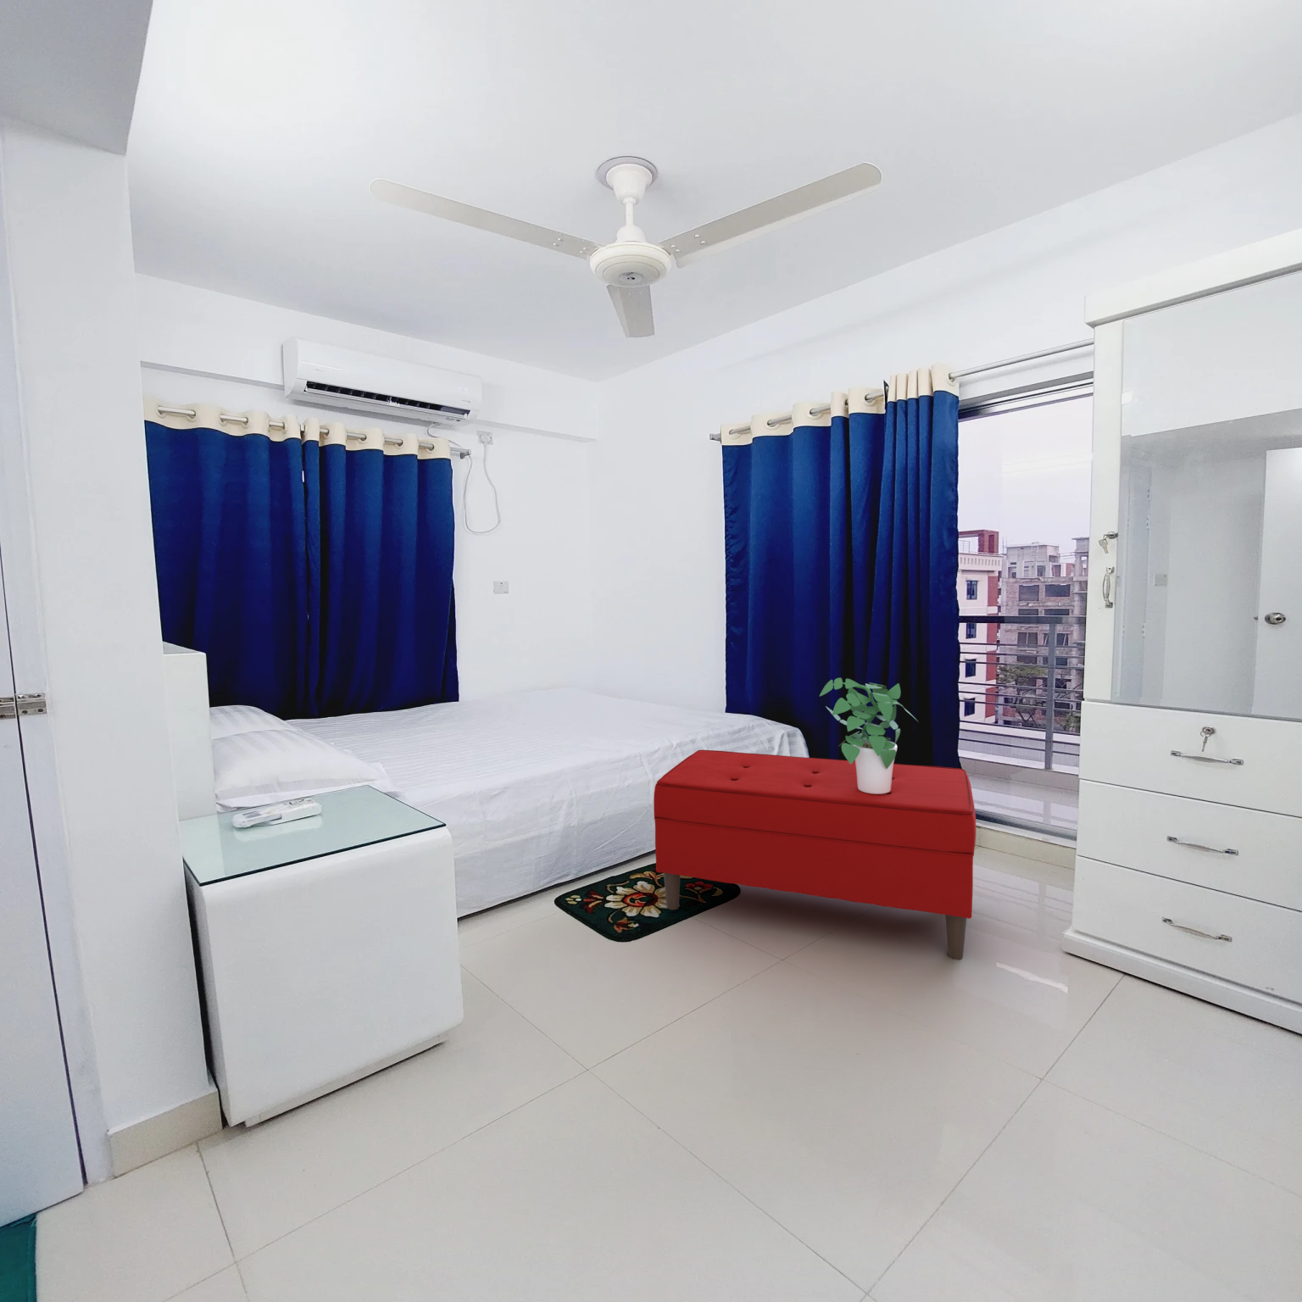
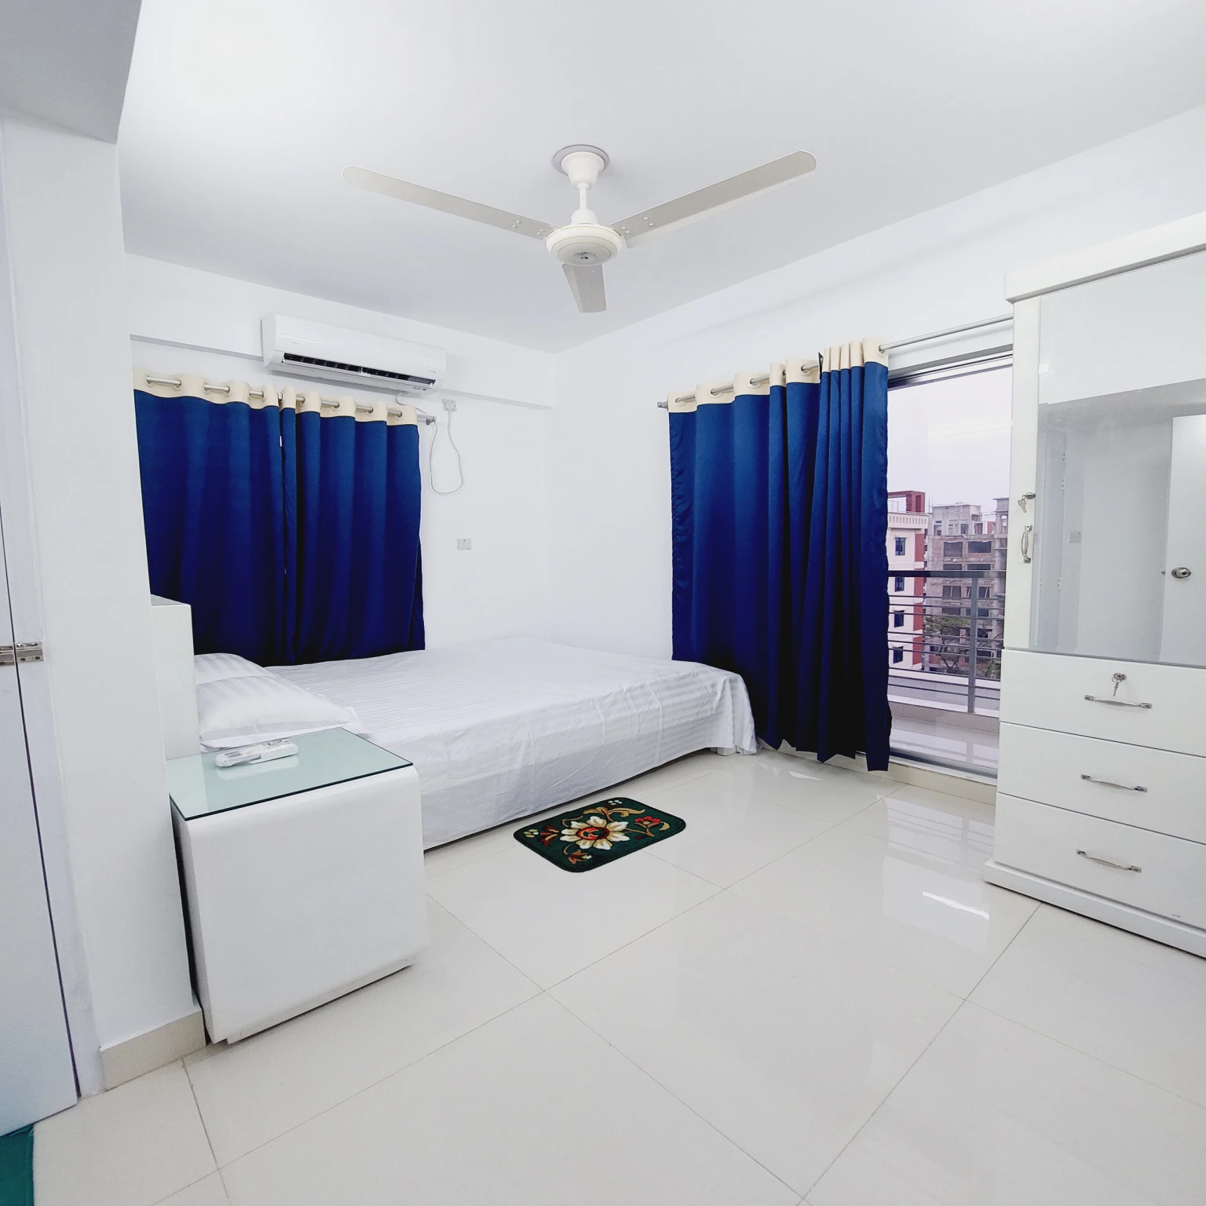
- bench [652,749,976,960]
- potted plant [819,677,919,794]
